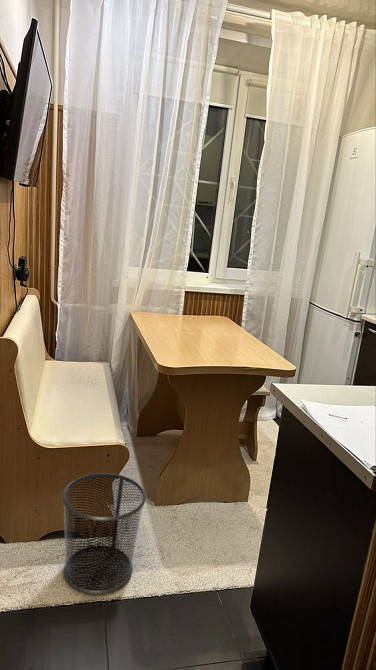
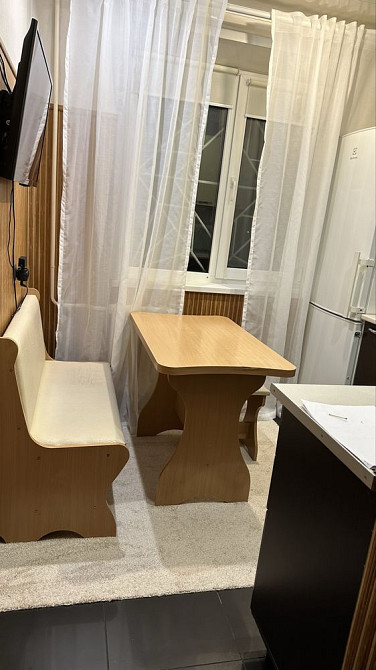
- waste bin [61,472,147,595]
